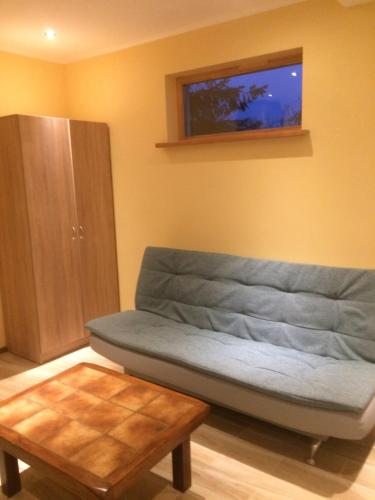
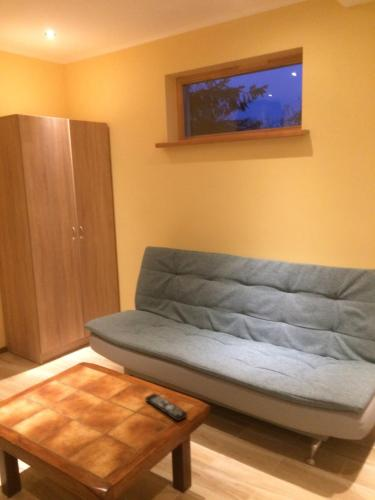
+ remote control [144,392,189,422]
